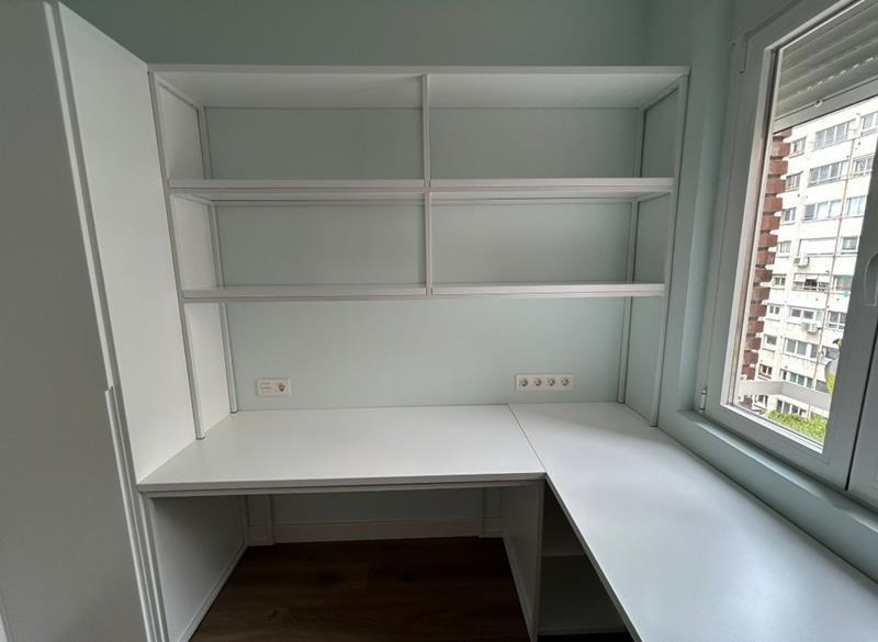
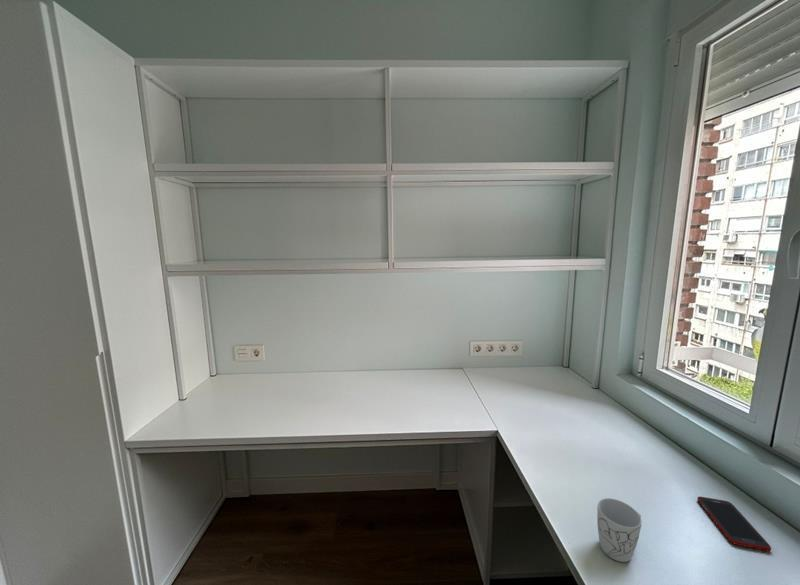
+ mug [596,497,643,563]
+ cell phone [696,496,772,552]
